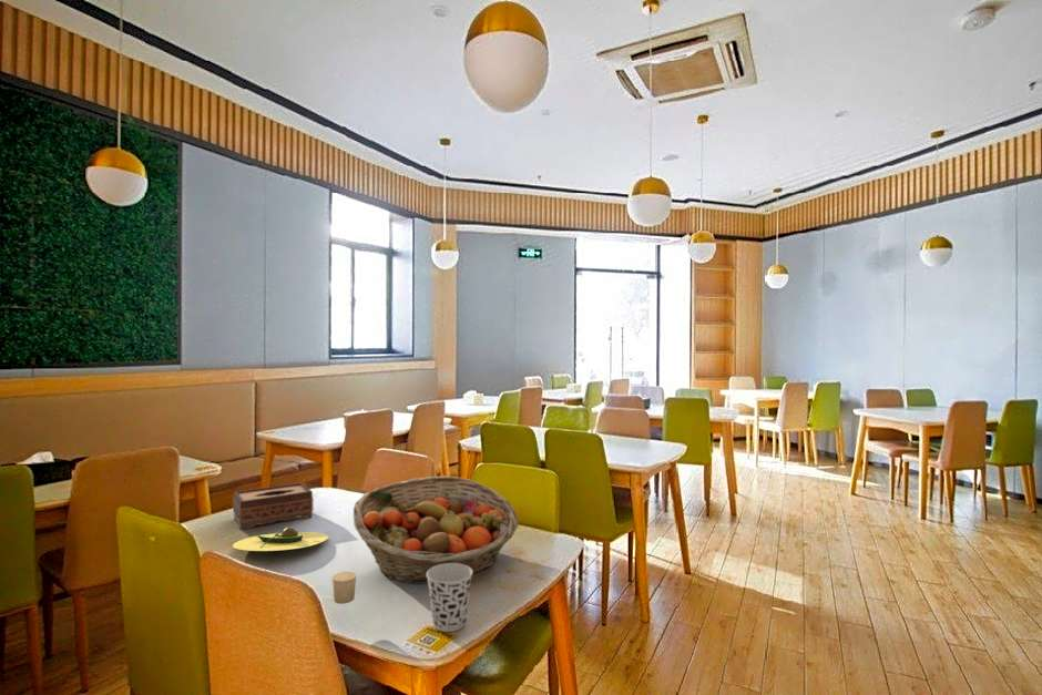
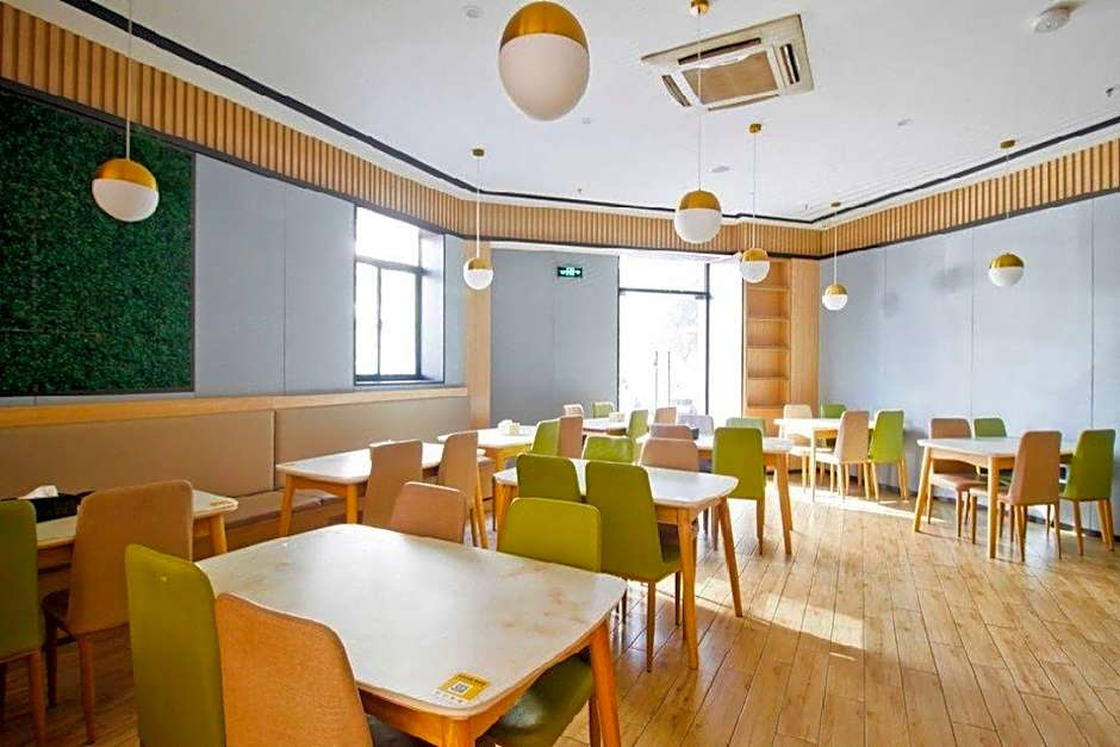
- avocado [232,517,329,552]
- tissue box [232,481,314,531]
- candle [331,571,357,605]
- fruit basket [353,476,520,585]
- cup [427,563,473,633]
